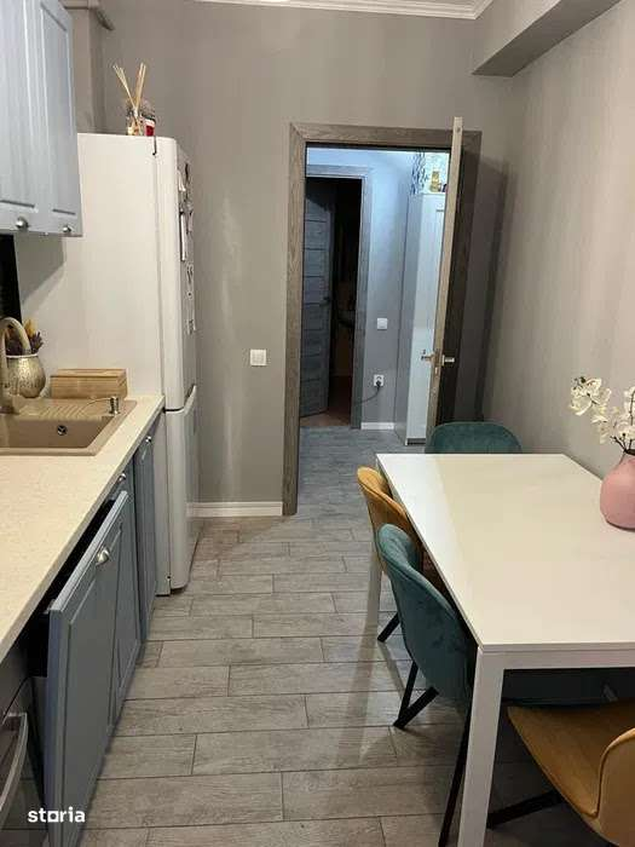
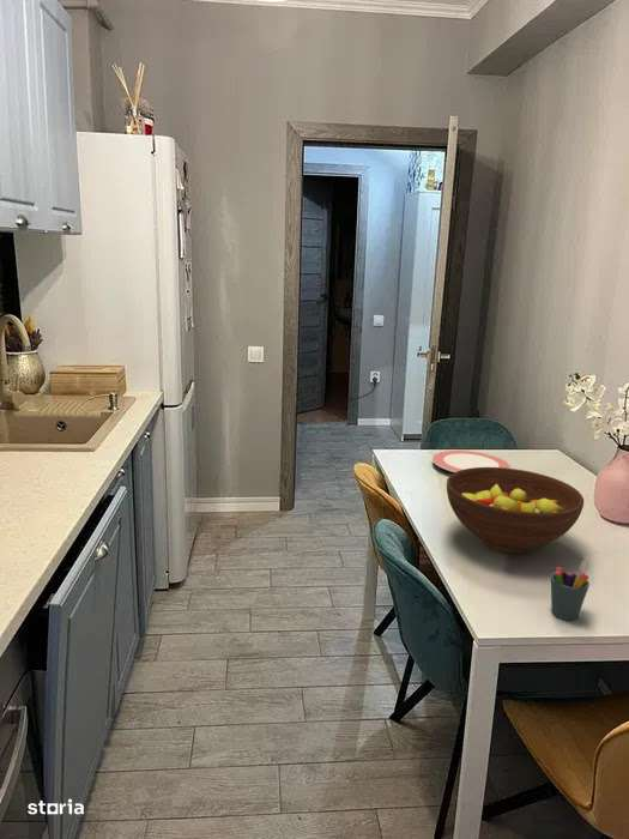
+ plate [431,449,512,473]
+ fruit bowl [446,467,585,555]
+ pen holder [550,556,591,621]
